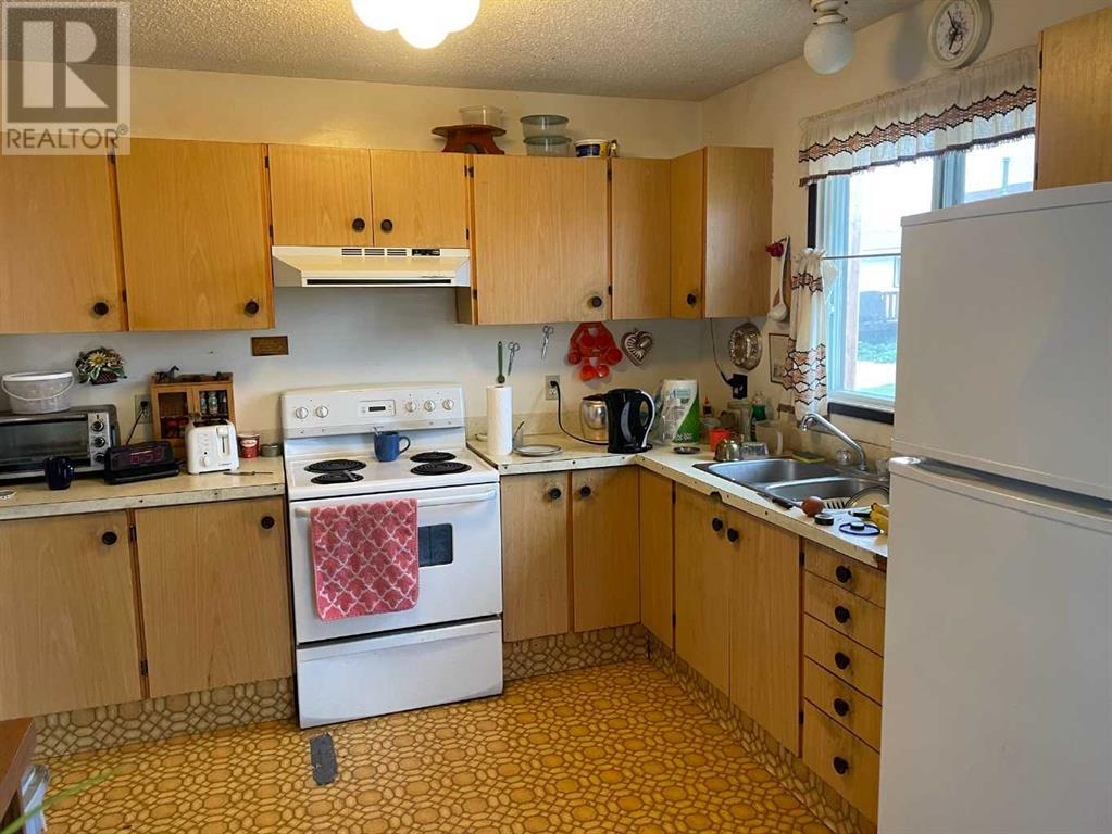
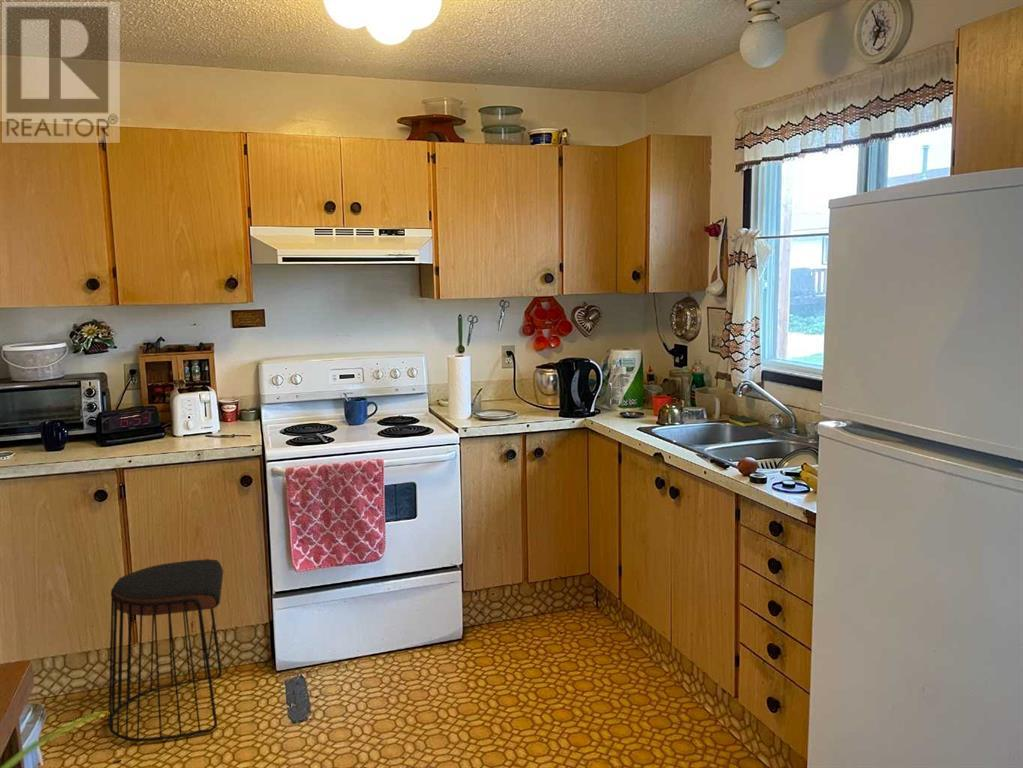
+ stool [107,558,224,743]
